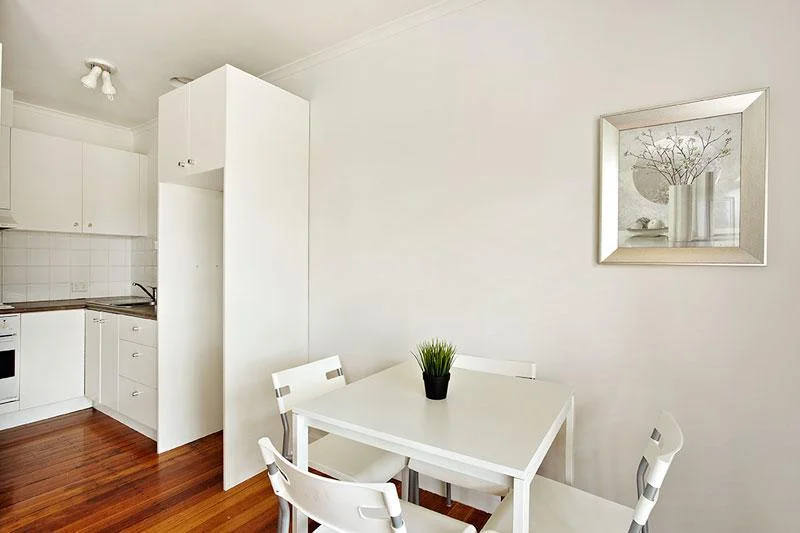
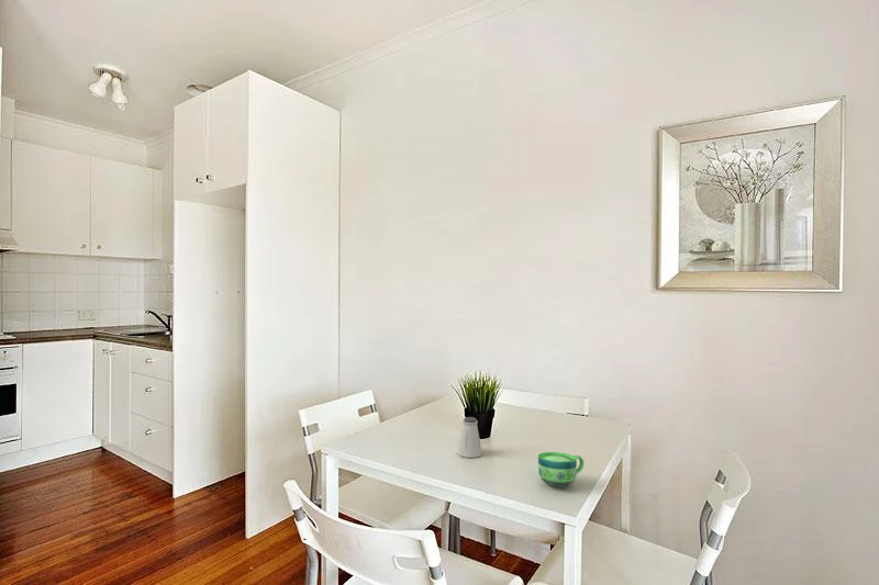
+ saltshaker [456,416,483,459]
+ cup [537,451,586,488]
